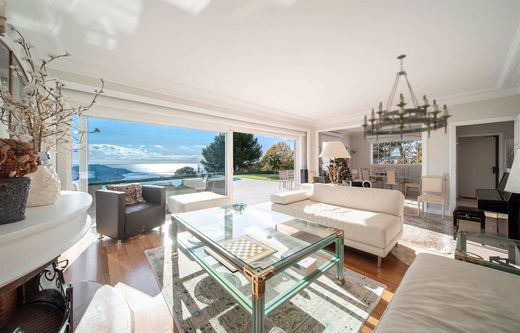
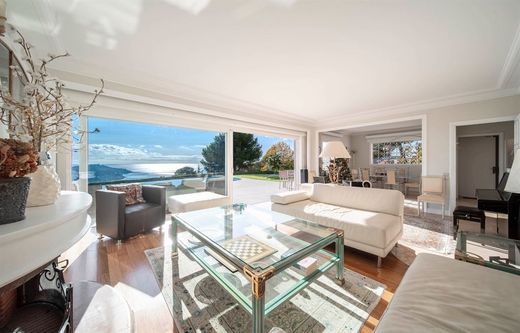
- chandelier [360,54,453,142]
